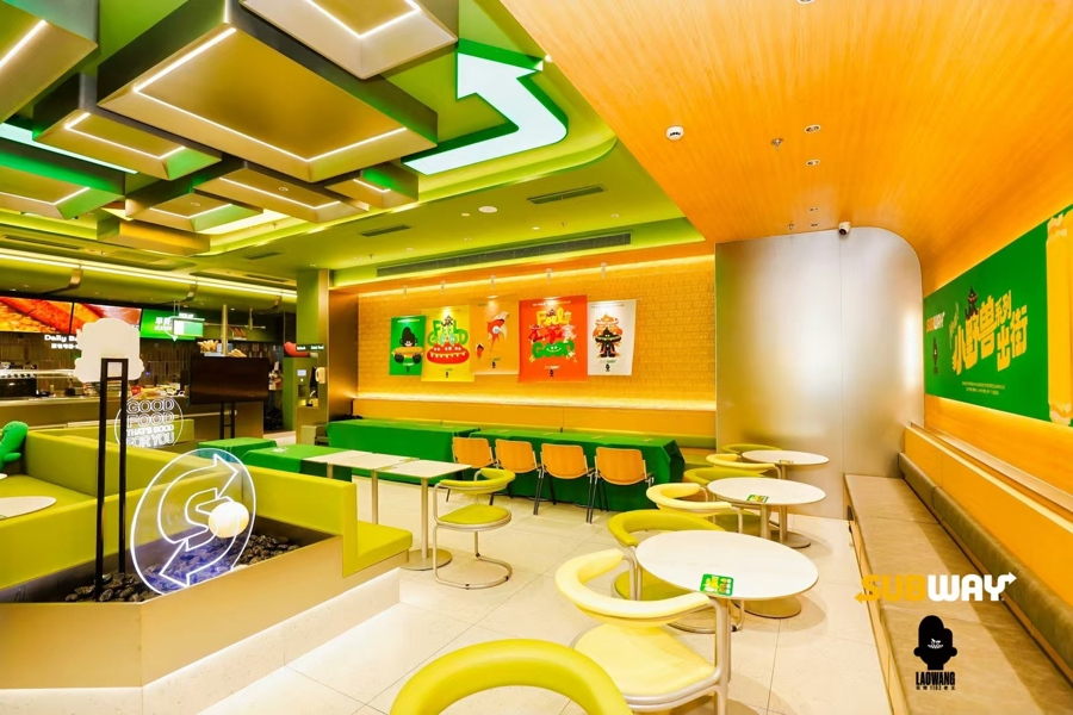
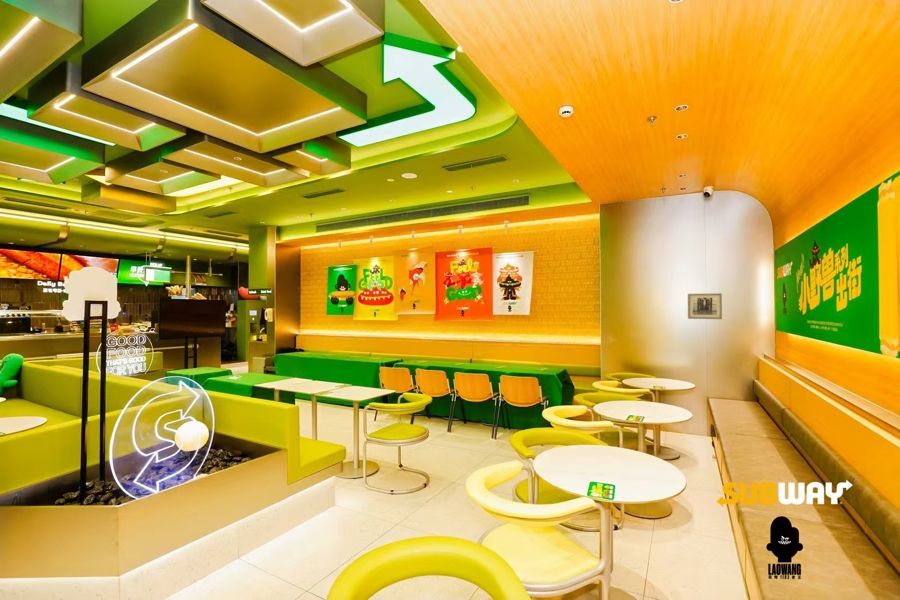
+ wall art [687,292,723,320]
